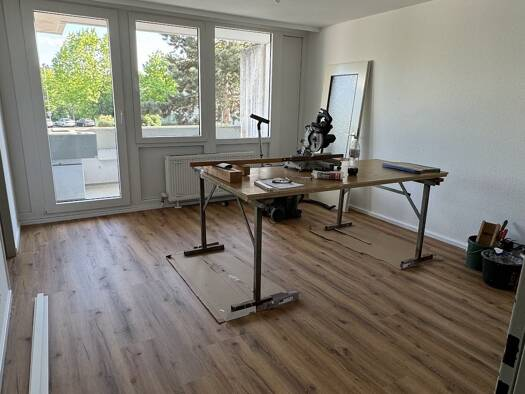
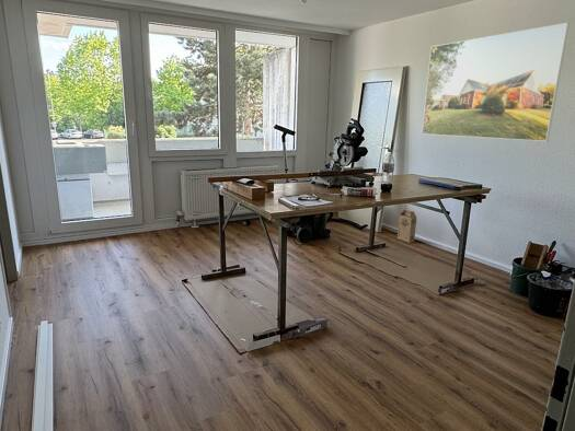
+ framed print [421,22,571,142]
+ cardboard box [396,209,417,244]
